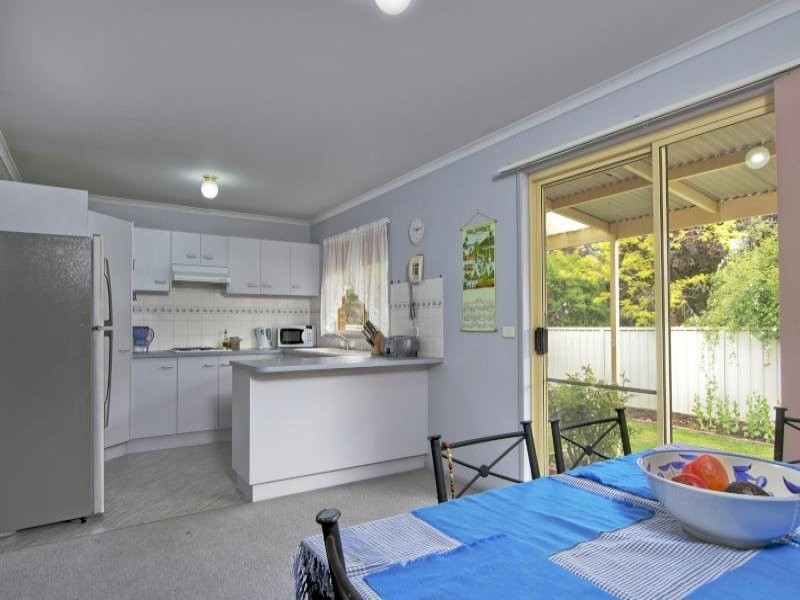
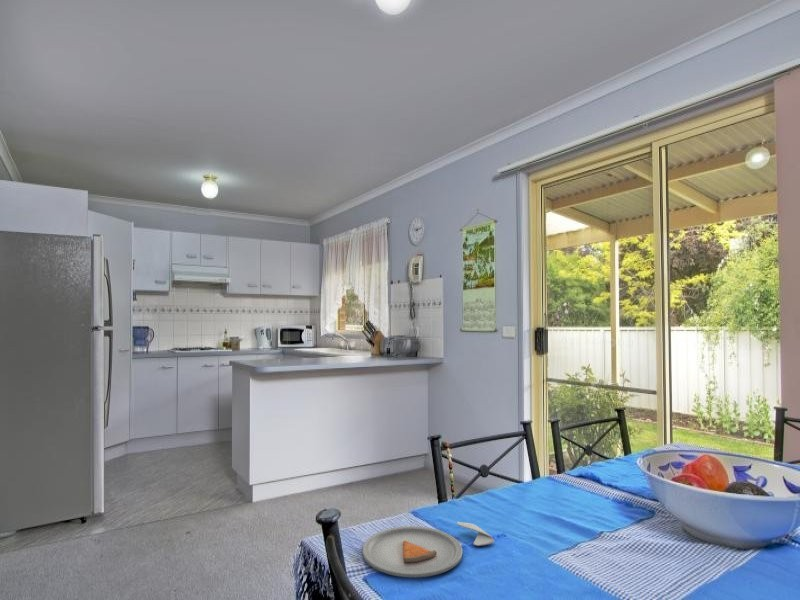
+ dinner plate [361,521,495,578]
